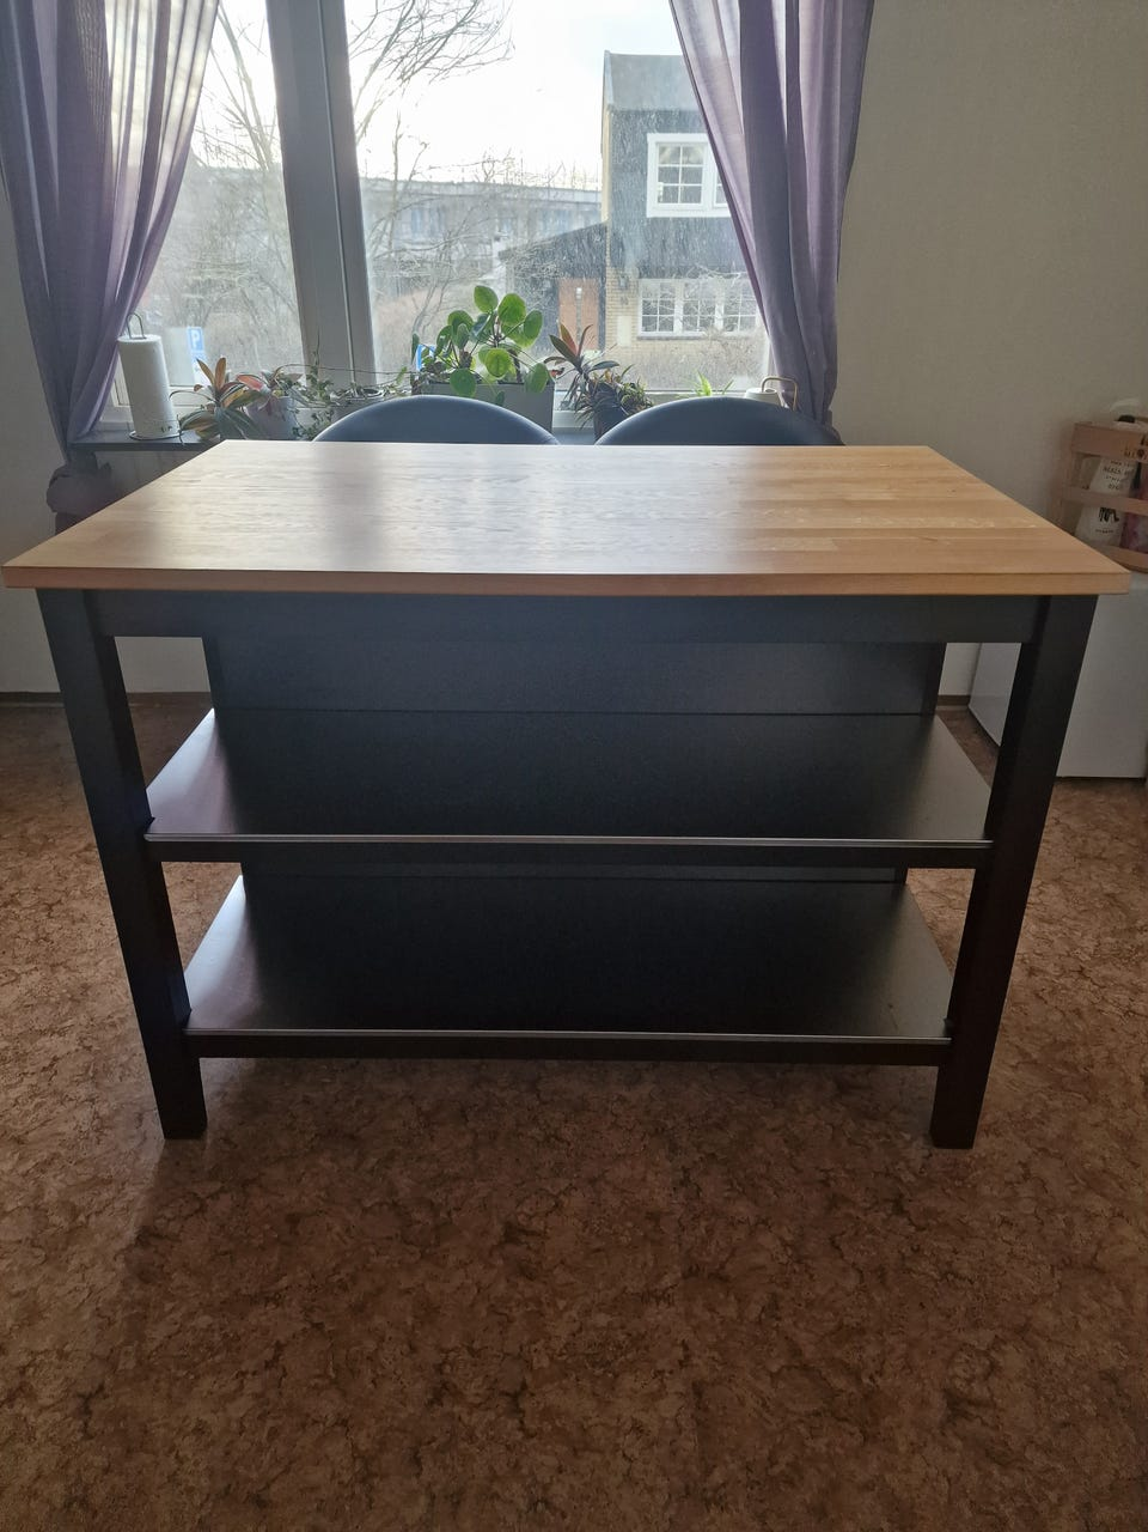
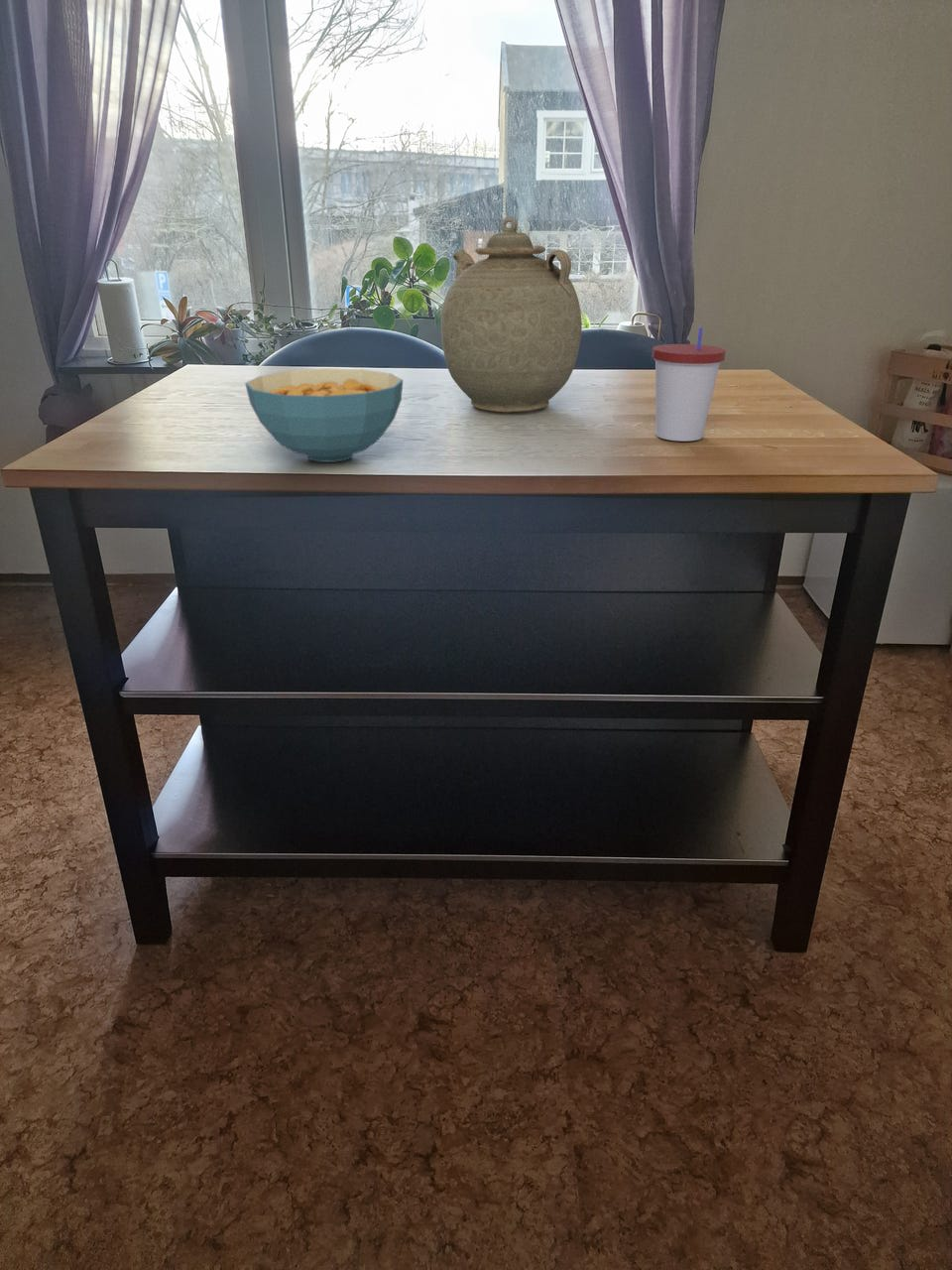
+ cereal bowl [244,367,404,463]
+ teapot [440,215,583,413]
+ cup [651,325,727,443]
